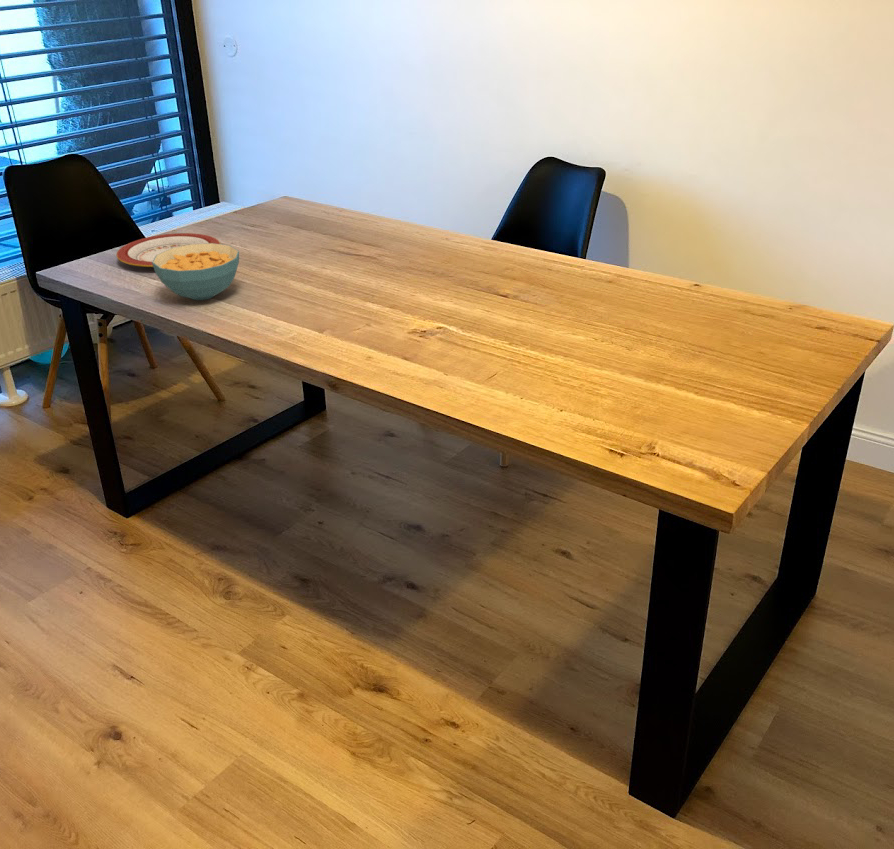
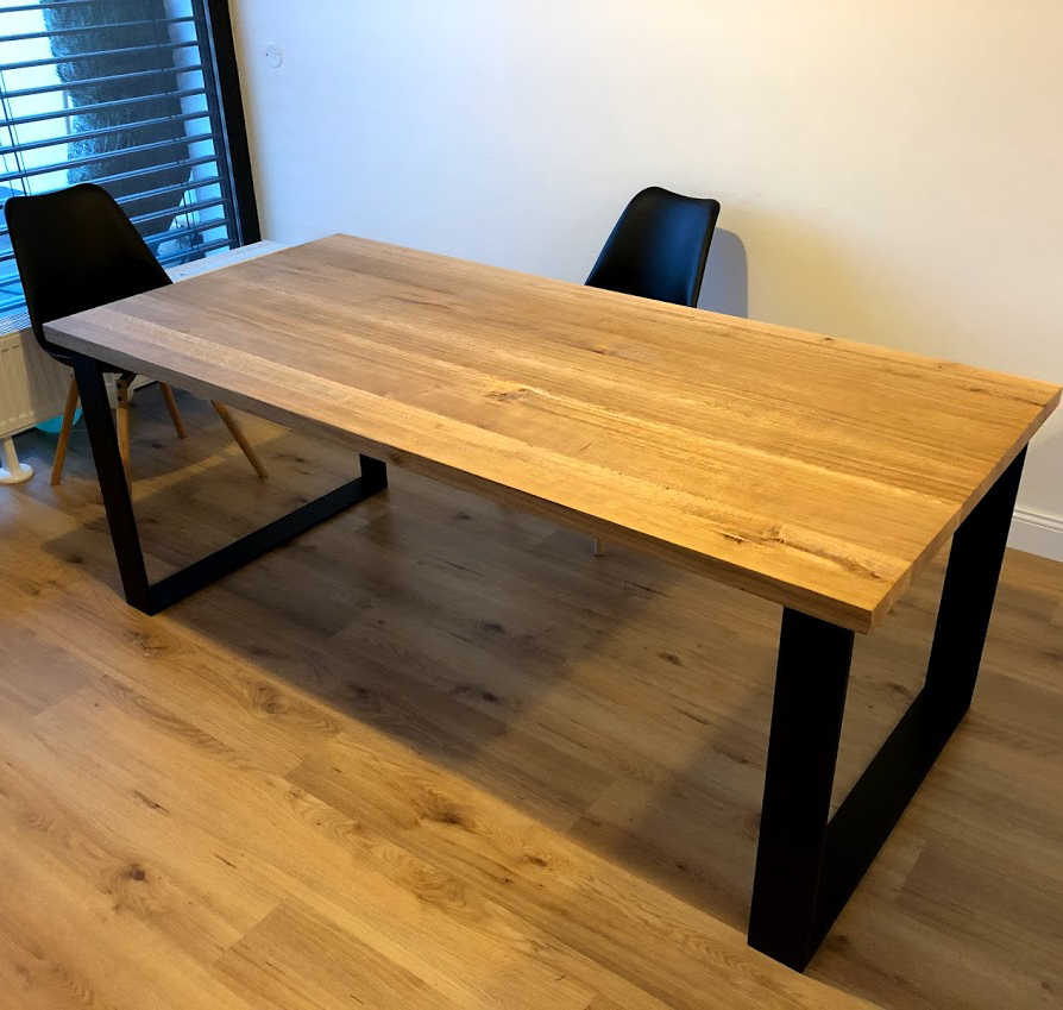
- plate [115,232,221,268]
- cereal bowl [152,243,240,301]
